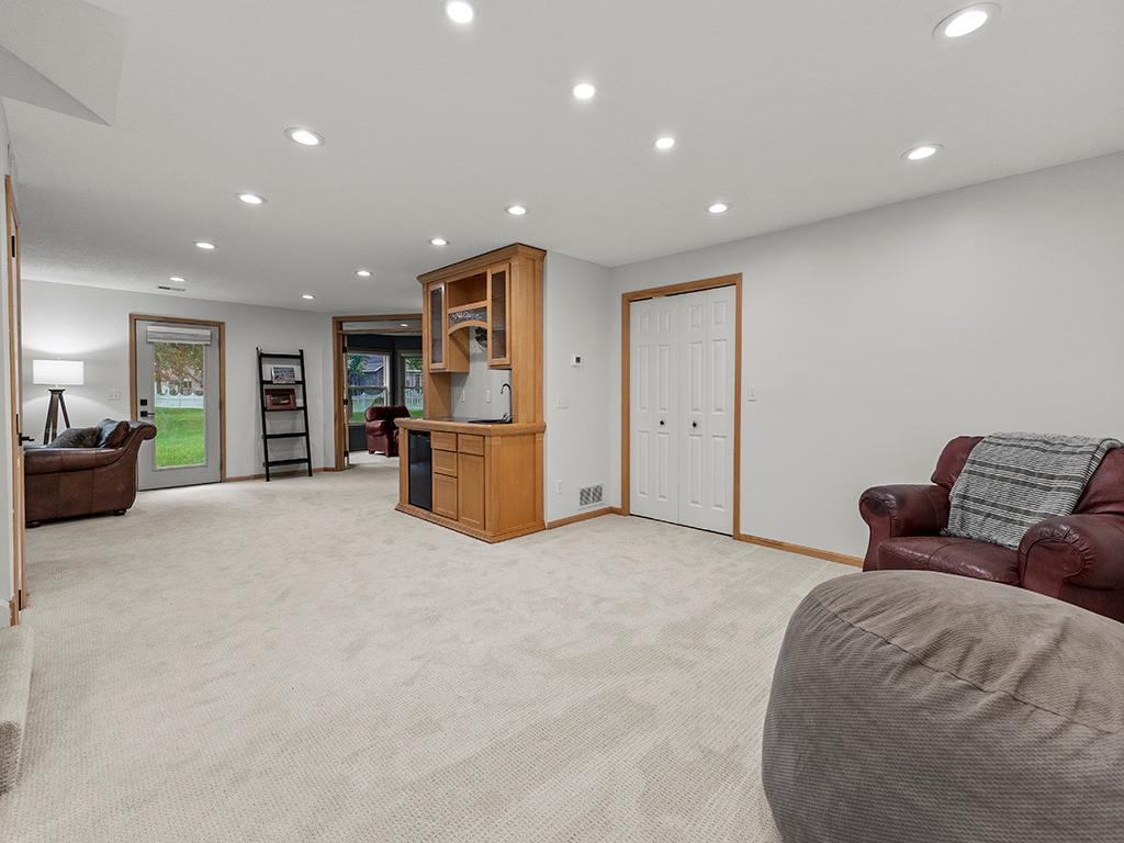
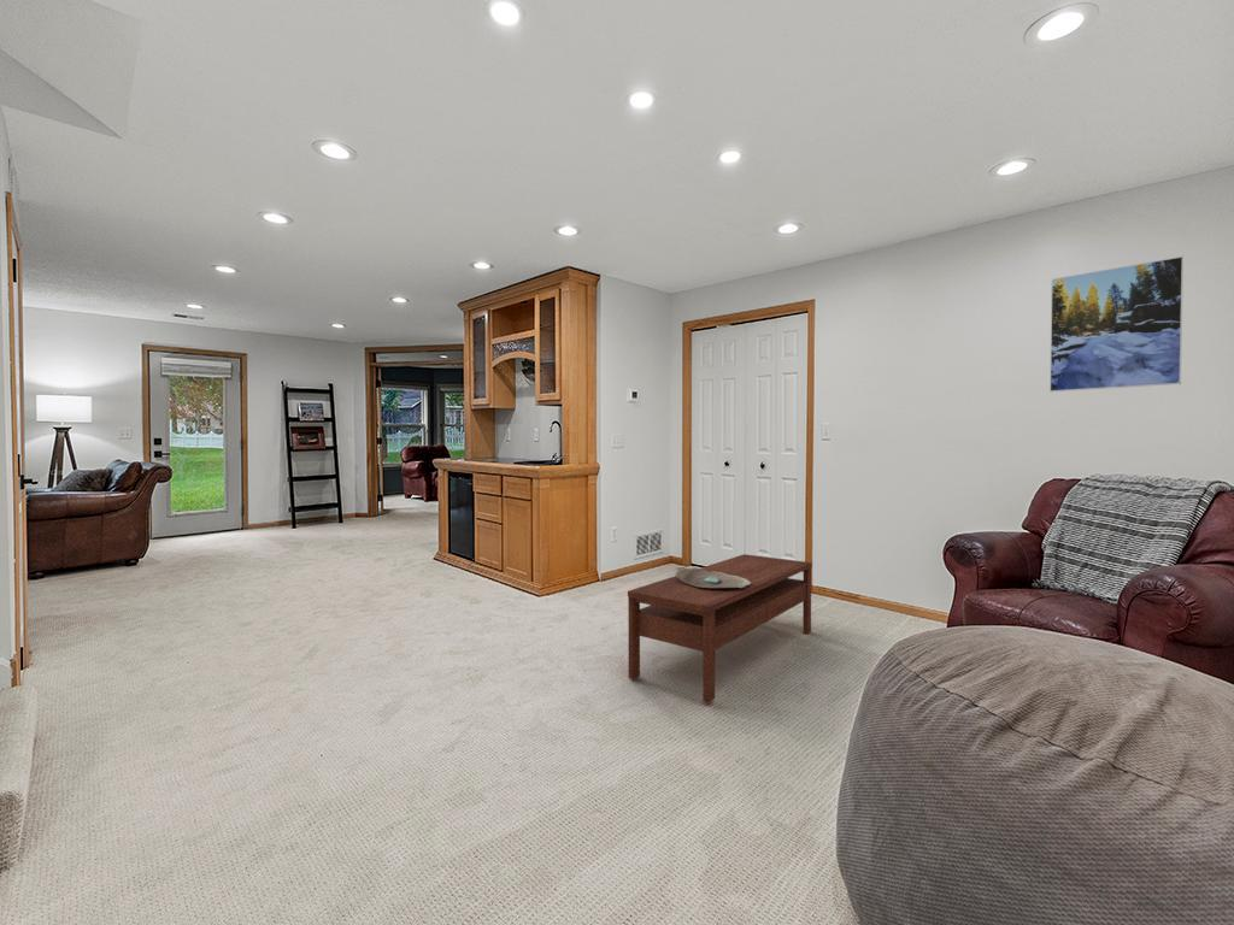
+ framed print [1048,255,1185,393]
+ coffee table [627,553,813,703]
+ decorative bowl [672,566,751,589]
